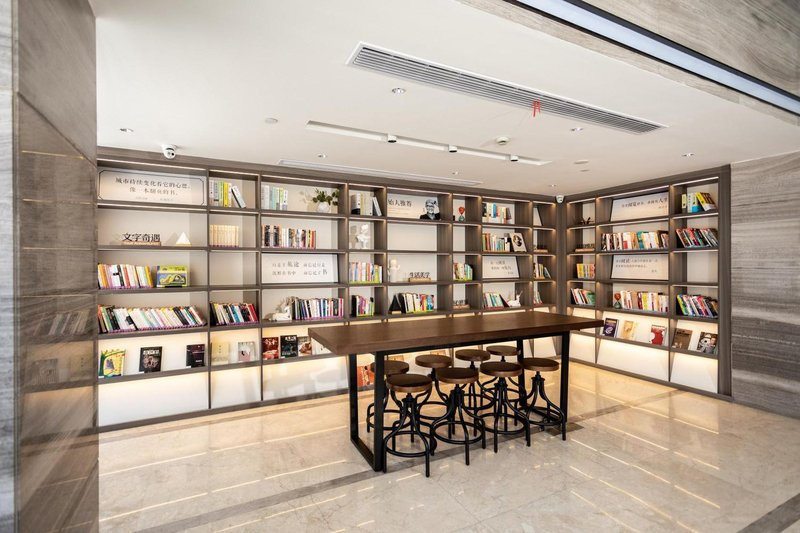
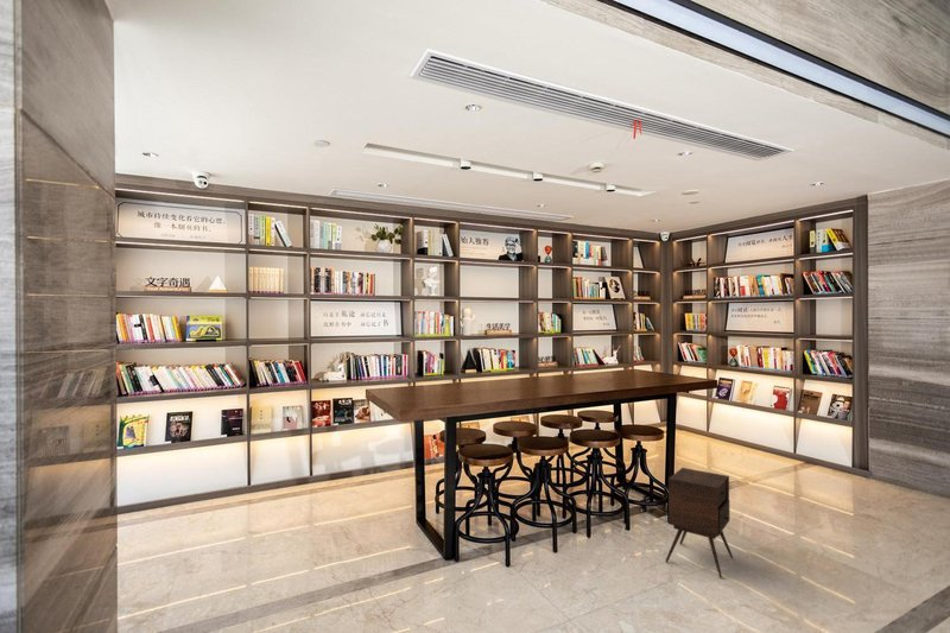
+ side table [664,467,734,580]
